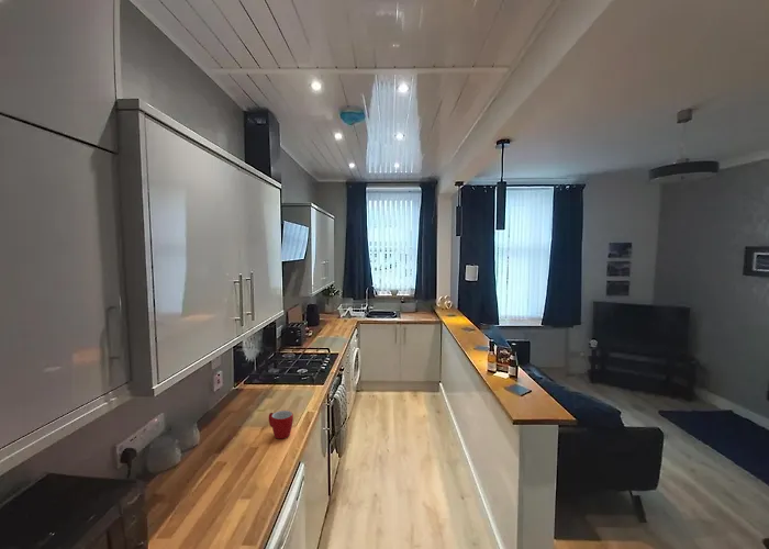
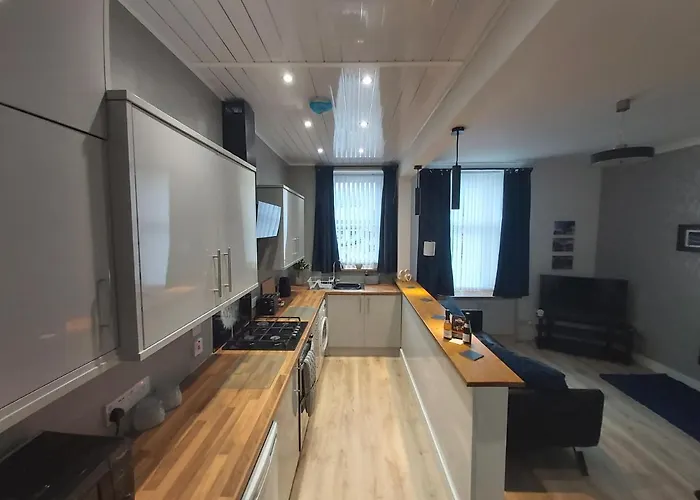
- mug [268,410,294,440]
